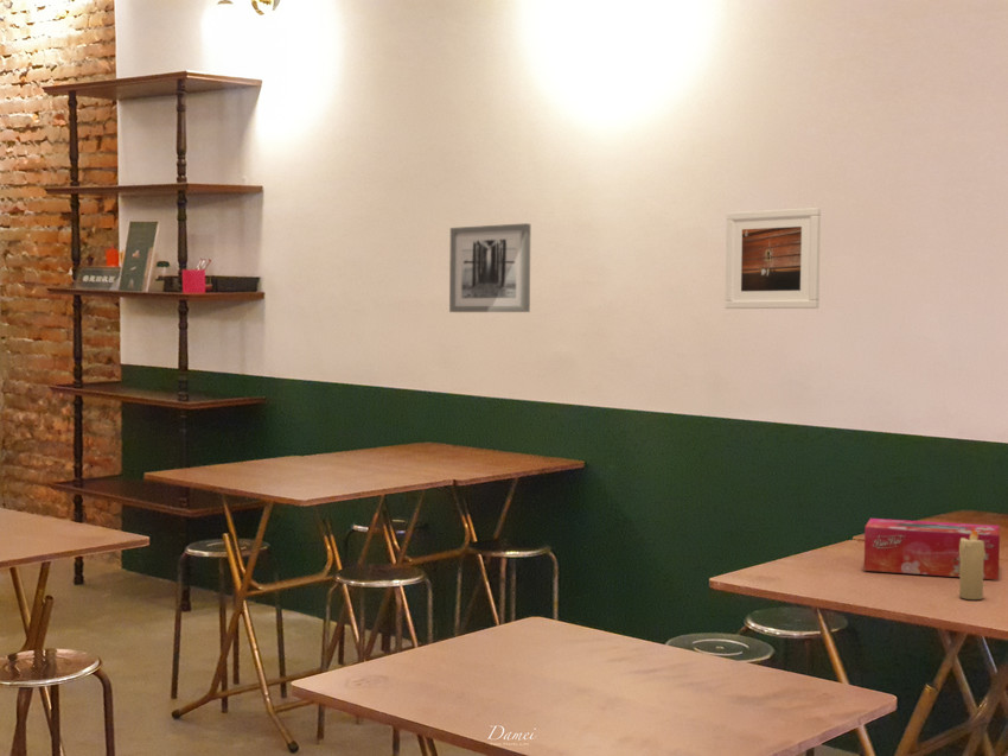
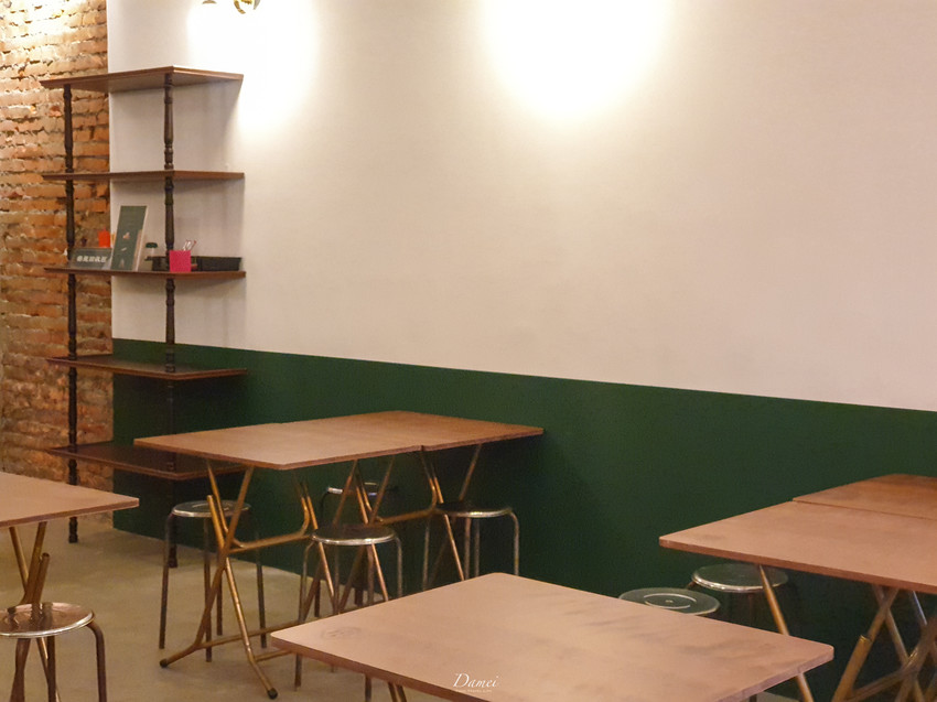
- candle [958,527,985,601]
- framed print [725,207,822,310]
- wall art [448,222,531,313]
- tissue box [863,517,1001,580]
